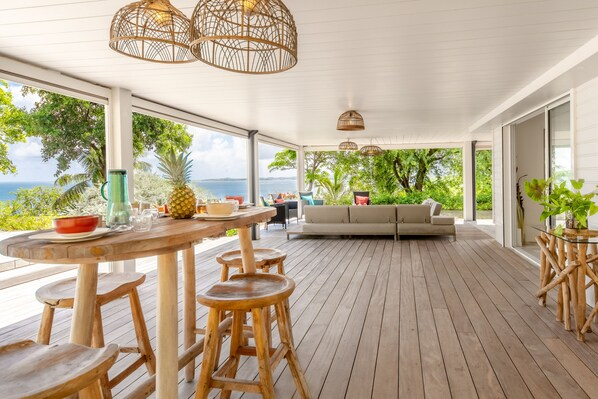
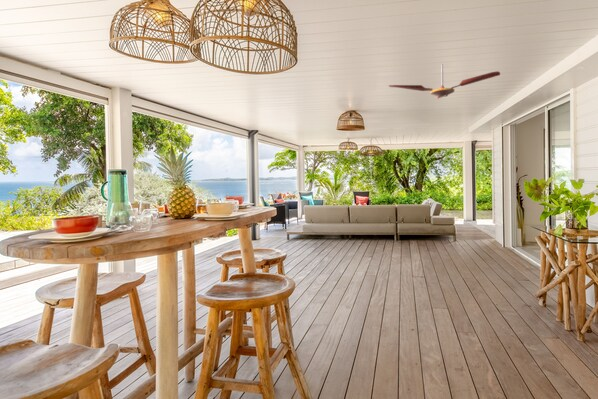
+ ceiling fan [388,63,501,99]
